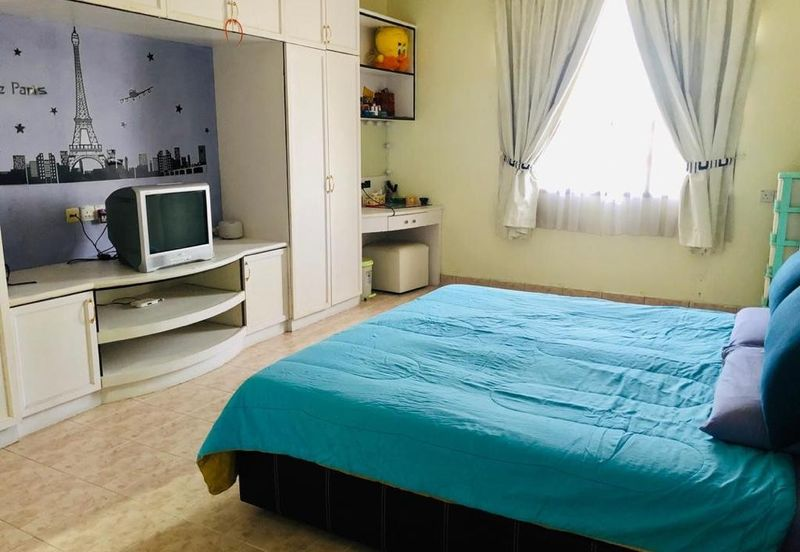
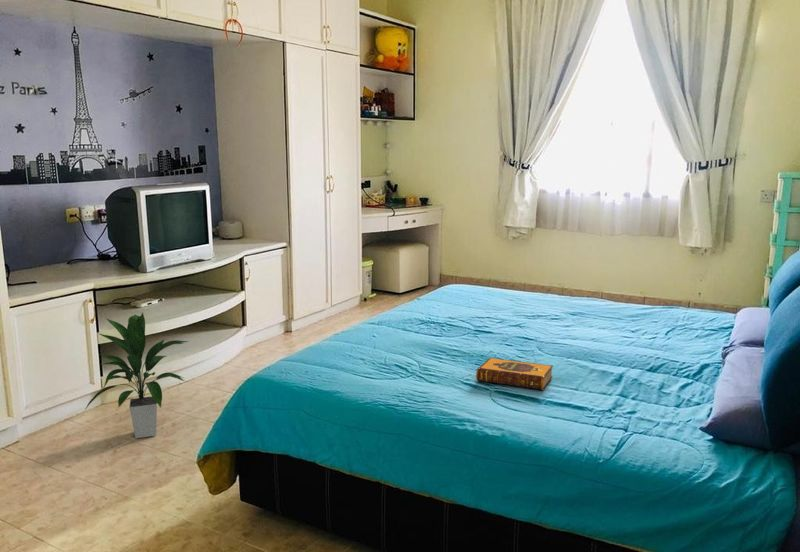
+ hardback book [475,357,554,391]
+ indoor plant [84,312,190,439]
